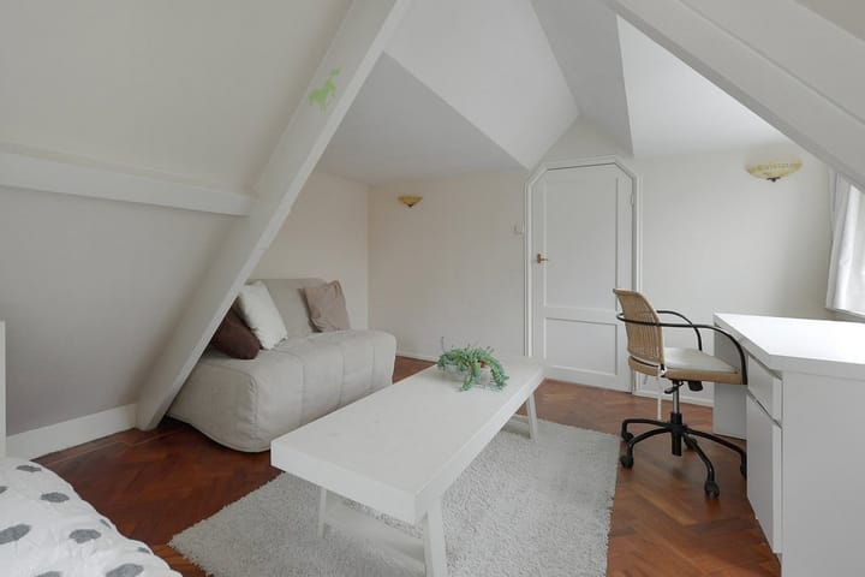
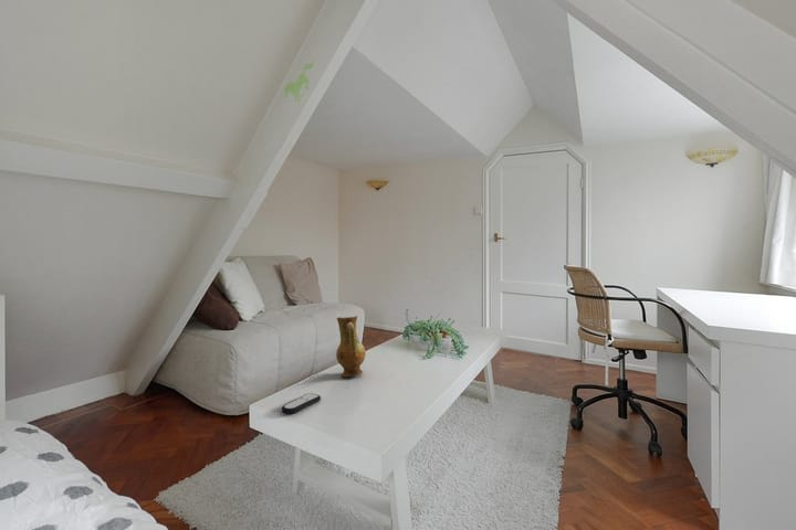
+ remote control [281,392,322,415]
+ ceramic jug [335,315,367,378]
